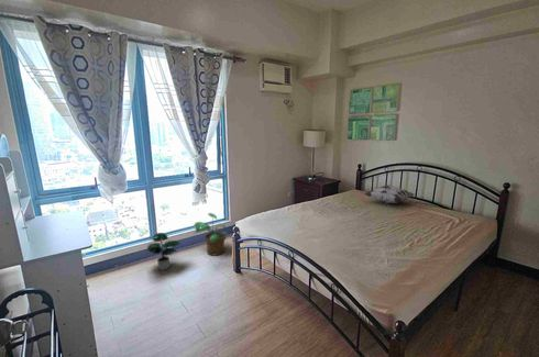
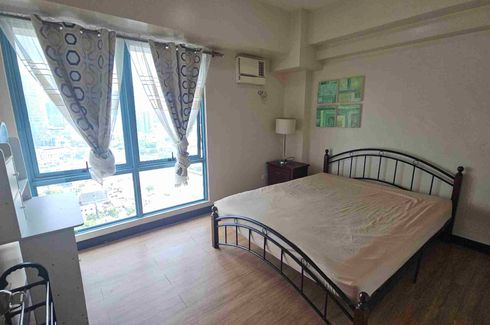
- decorative pillow [363,185,416,204]
- potted plant [146,232,182,271]
- potted plant [193,212,230,257]
